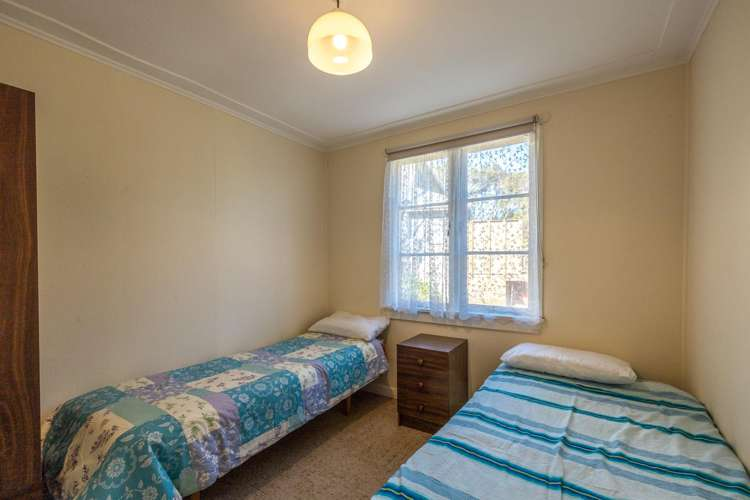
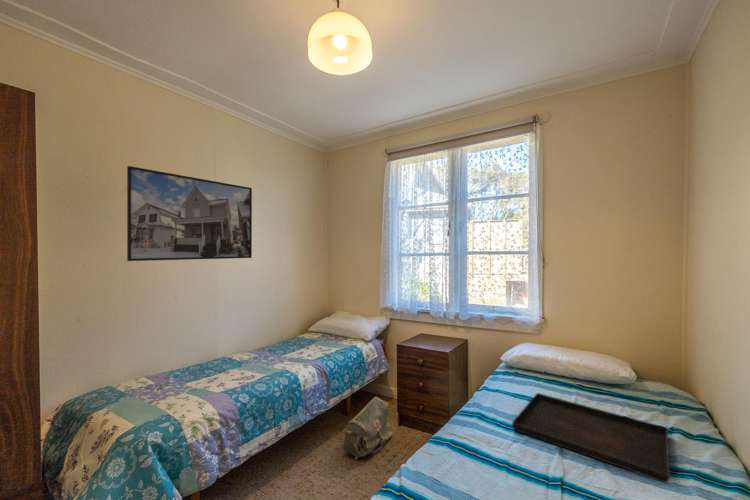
+ serving tray [511,392,671,484]
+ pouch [342,396,394,460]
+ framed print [126,165,253,262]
